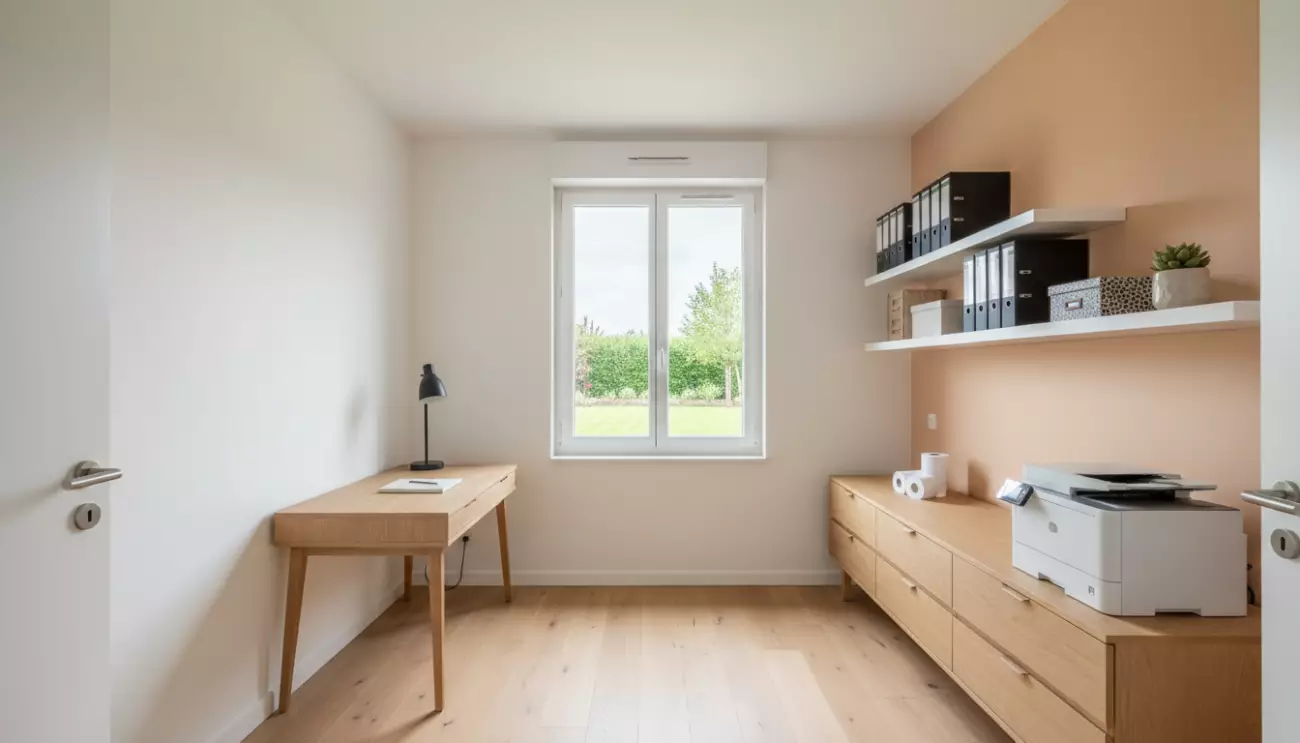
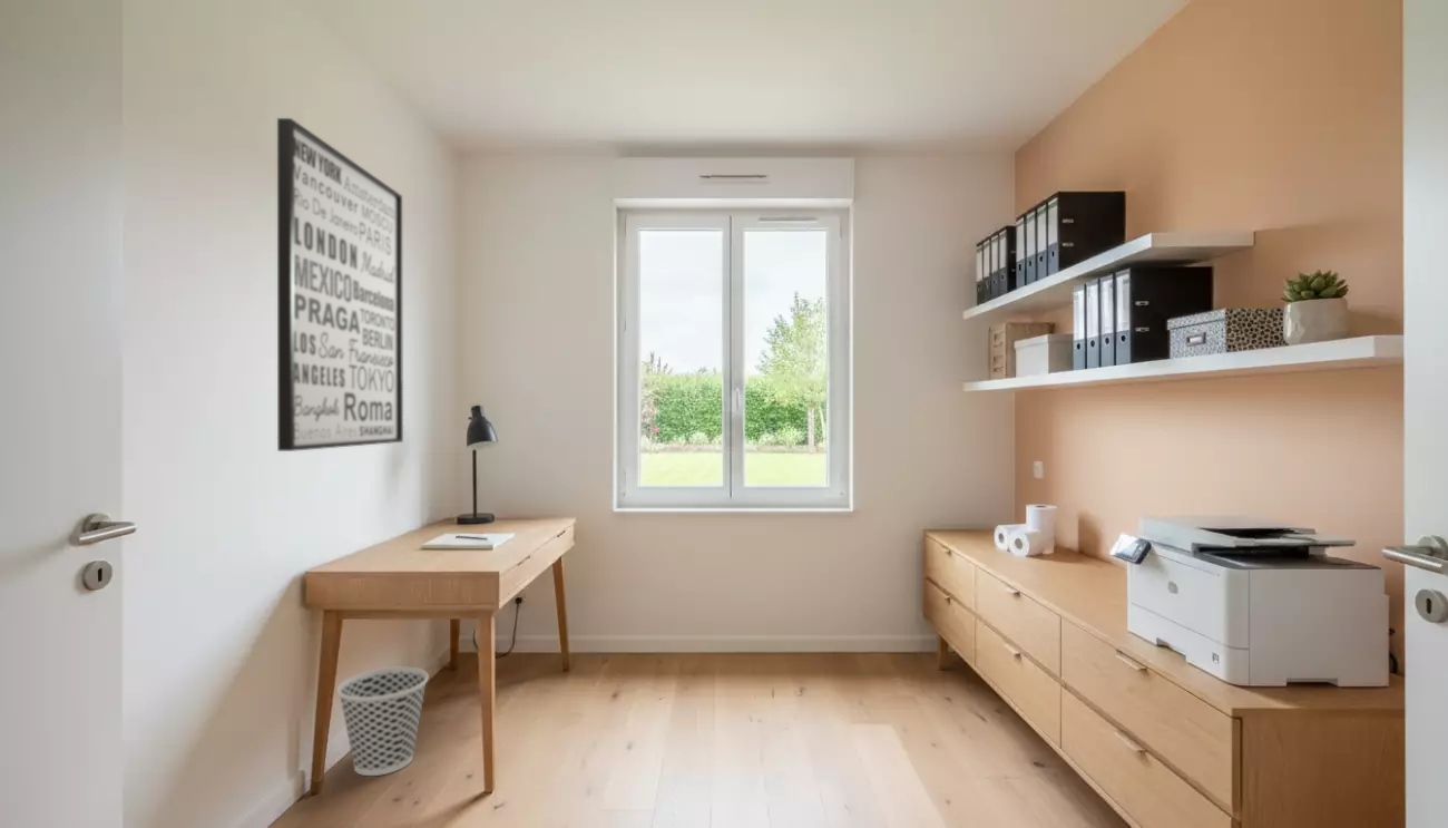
+ wastebasket [336,666,429,777]
+ wall art [276,117,404,452]
